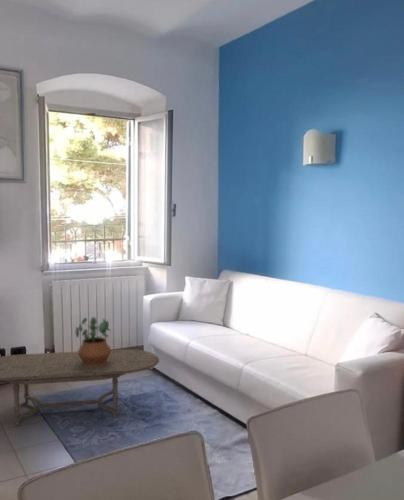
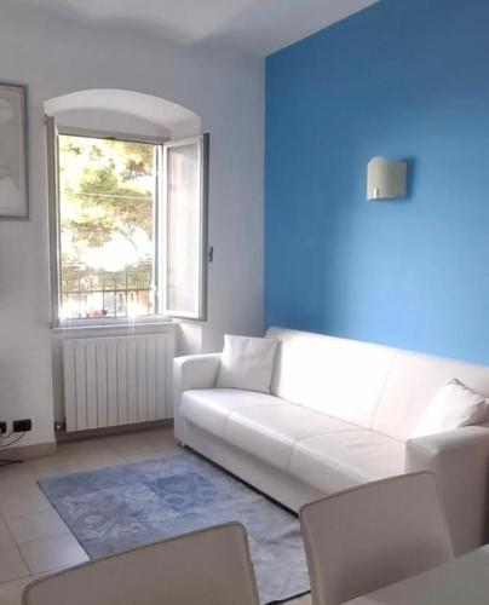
- coffee table [0,348,160,426]
- potted plant [75,316,113,366]
